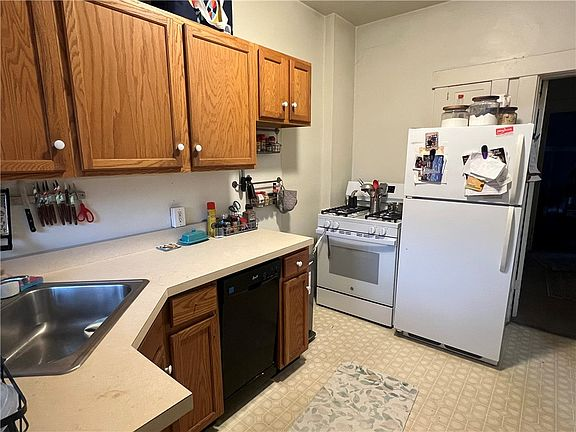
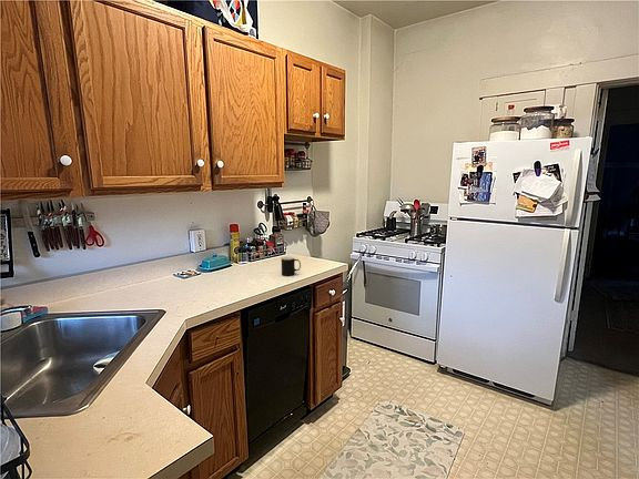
+ cup [281,256,302,277]
